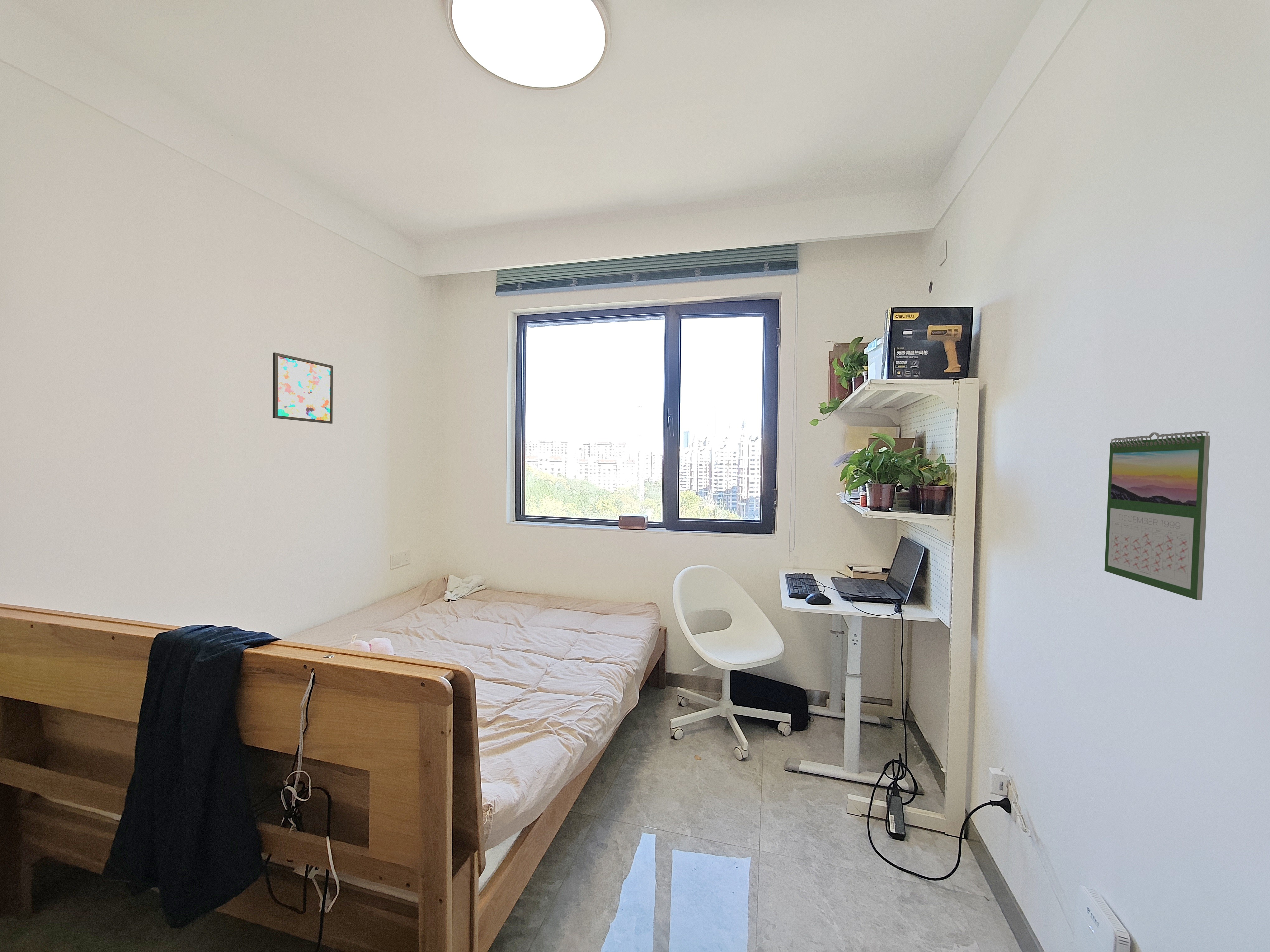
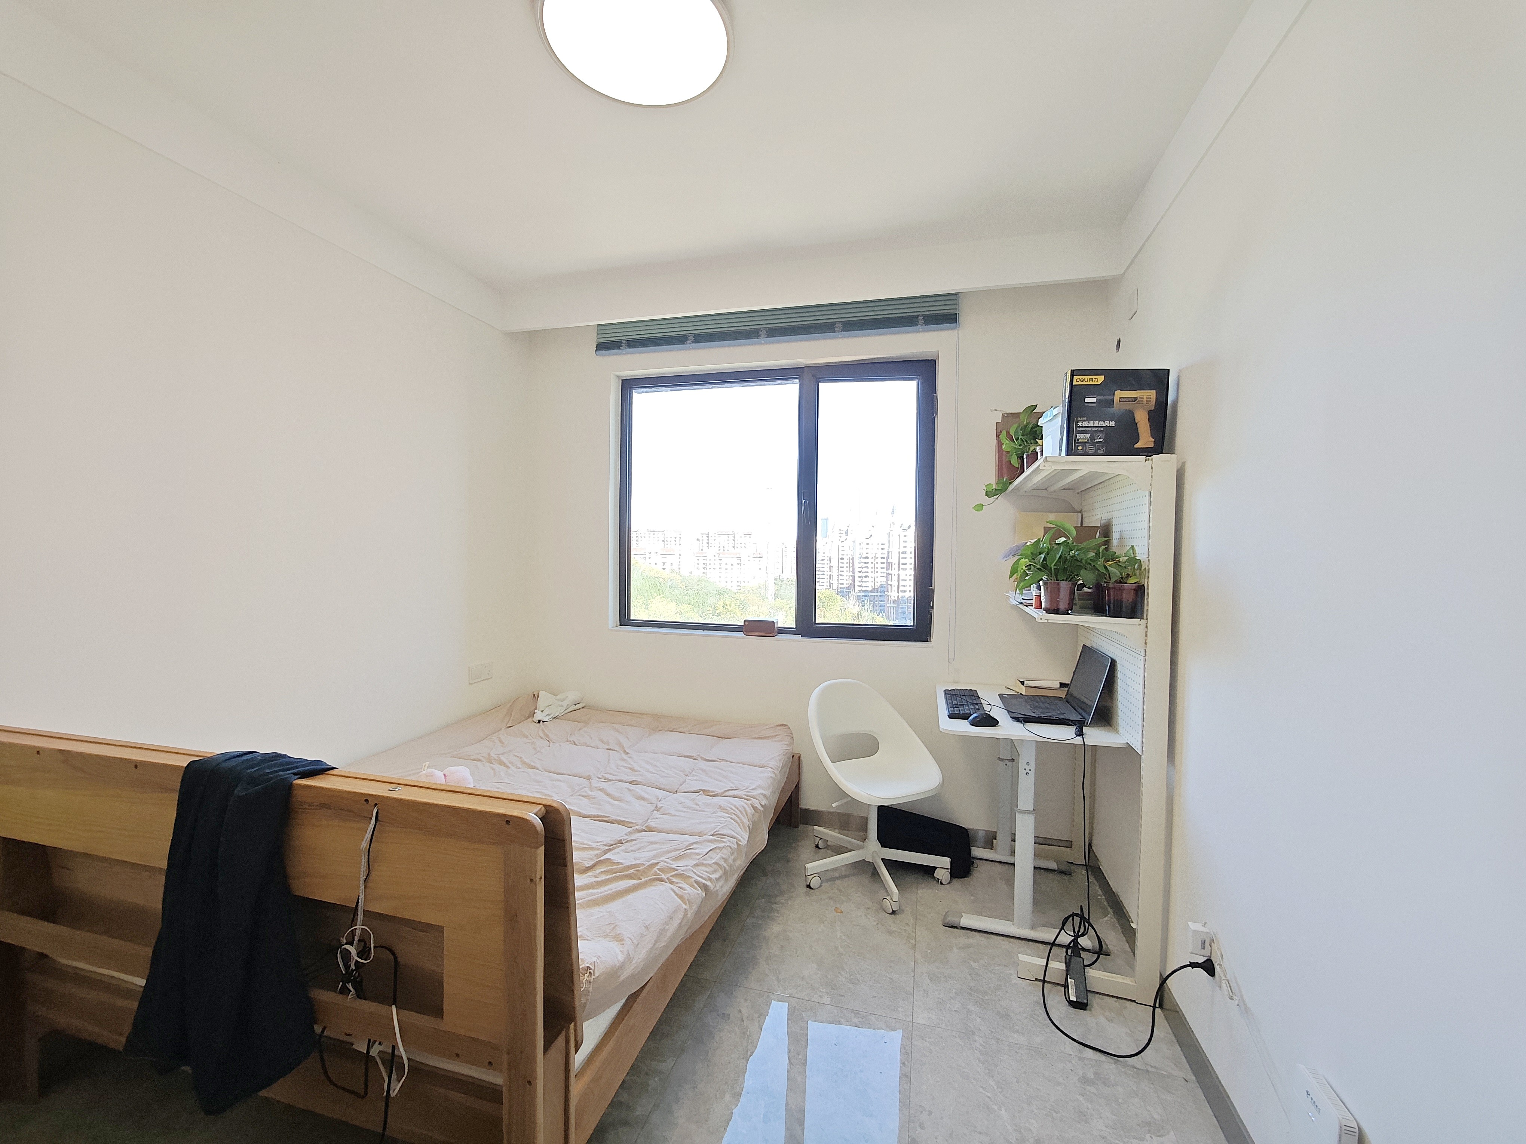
- calendar [1104,431,1210,600]
- wall art [272,352,333,424]
